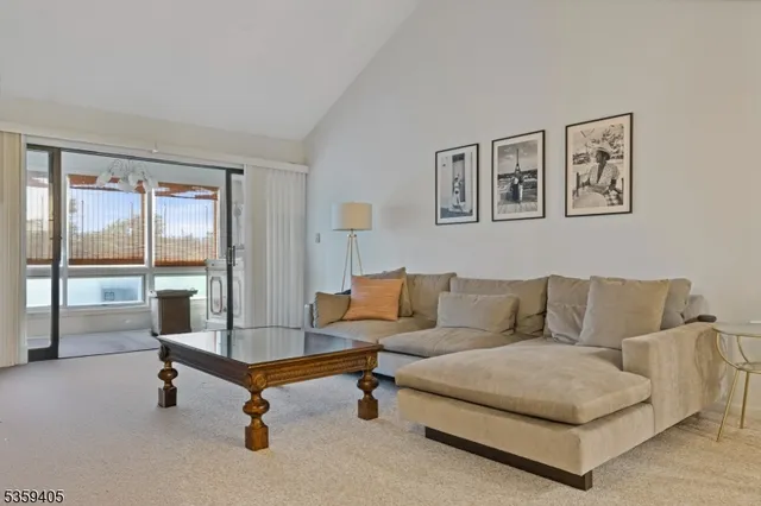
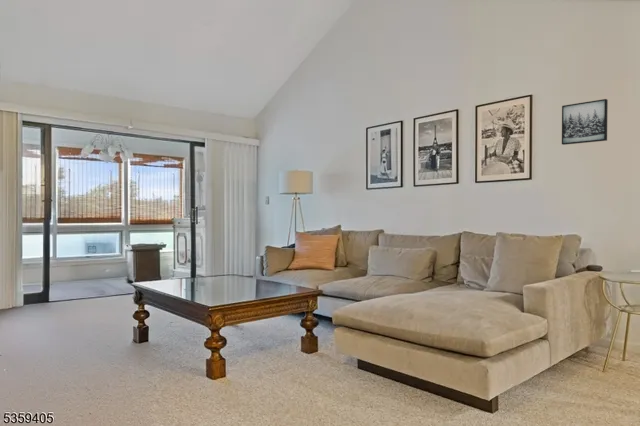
+ wall art [561,98,609,146]
